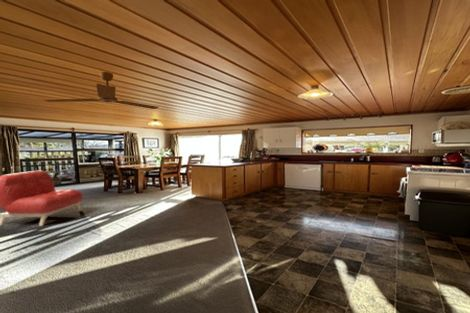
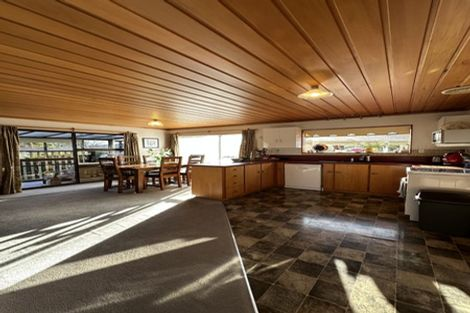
- armchair [0,170,84,227]
- ceiling fan [43,71,160,110]
